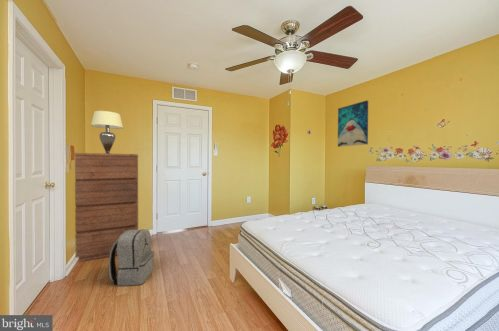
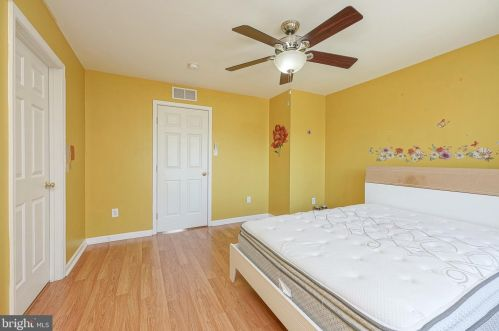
- wall art [337,100,369,148]
- backpack [108,228,155,287]
- dresser [73,152,139,262]
- lampshade [90,110,124,154]
